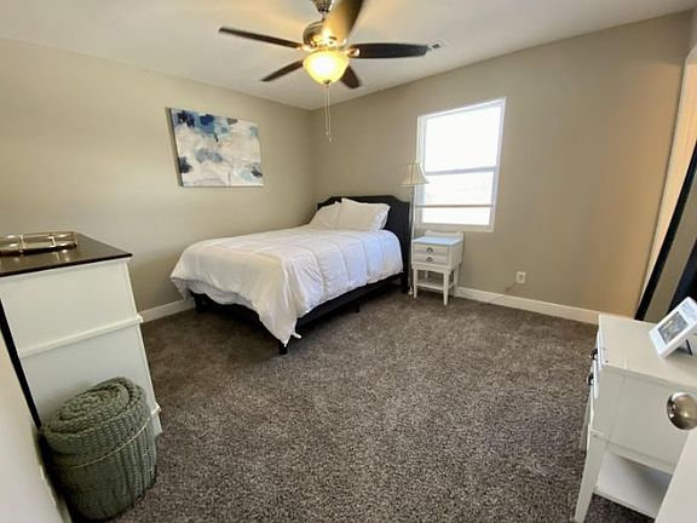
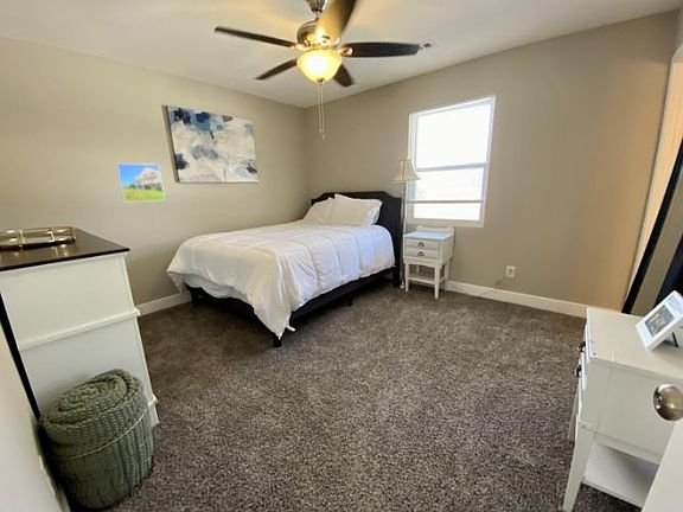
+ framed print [115,162,166,203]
